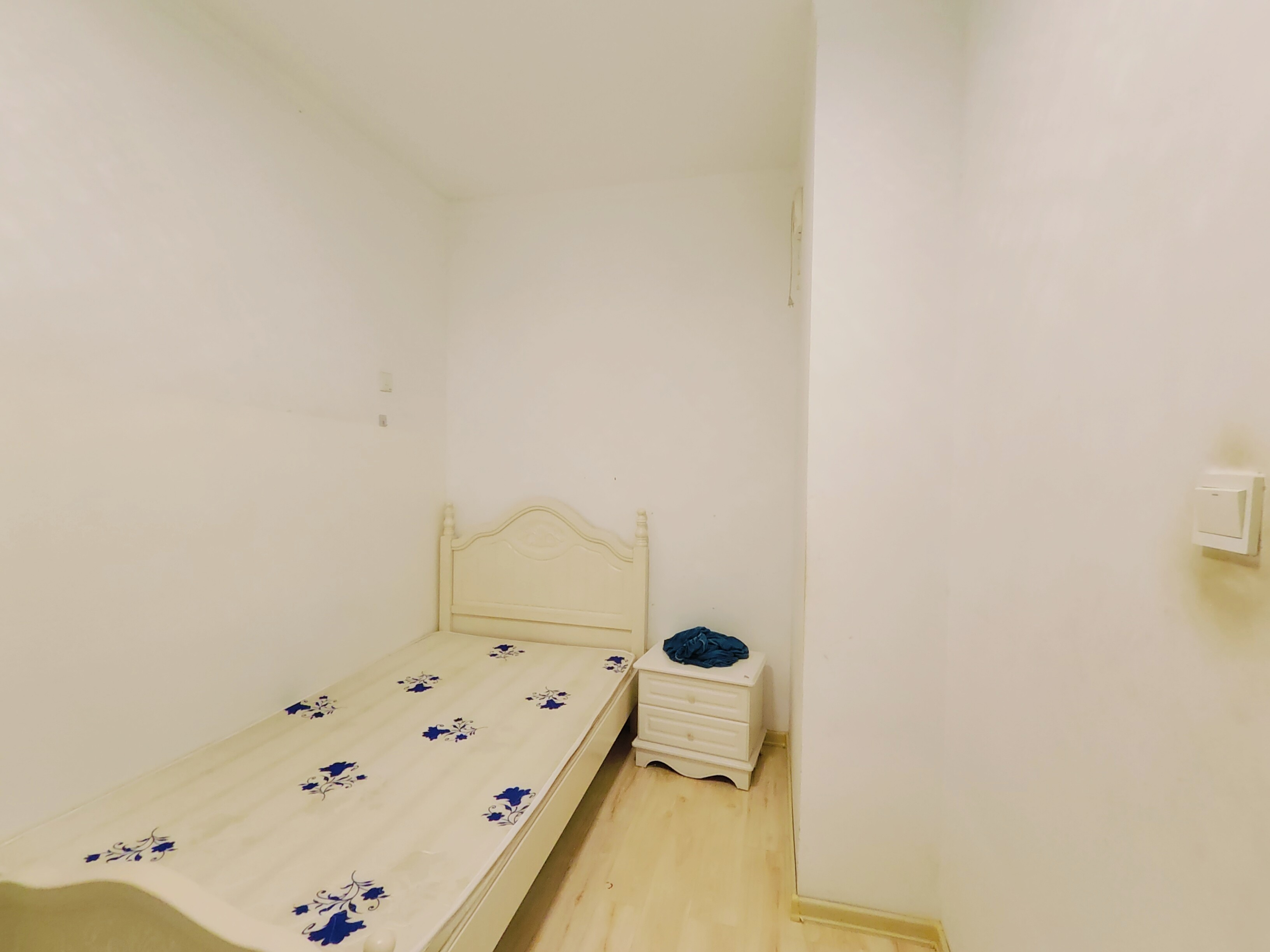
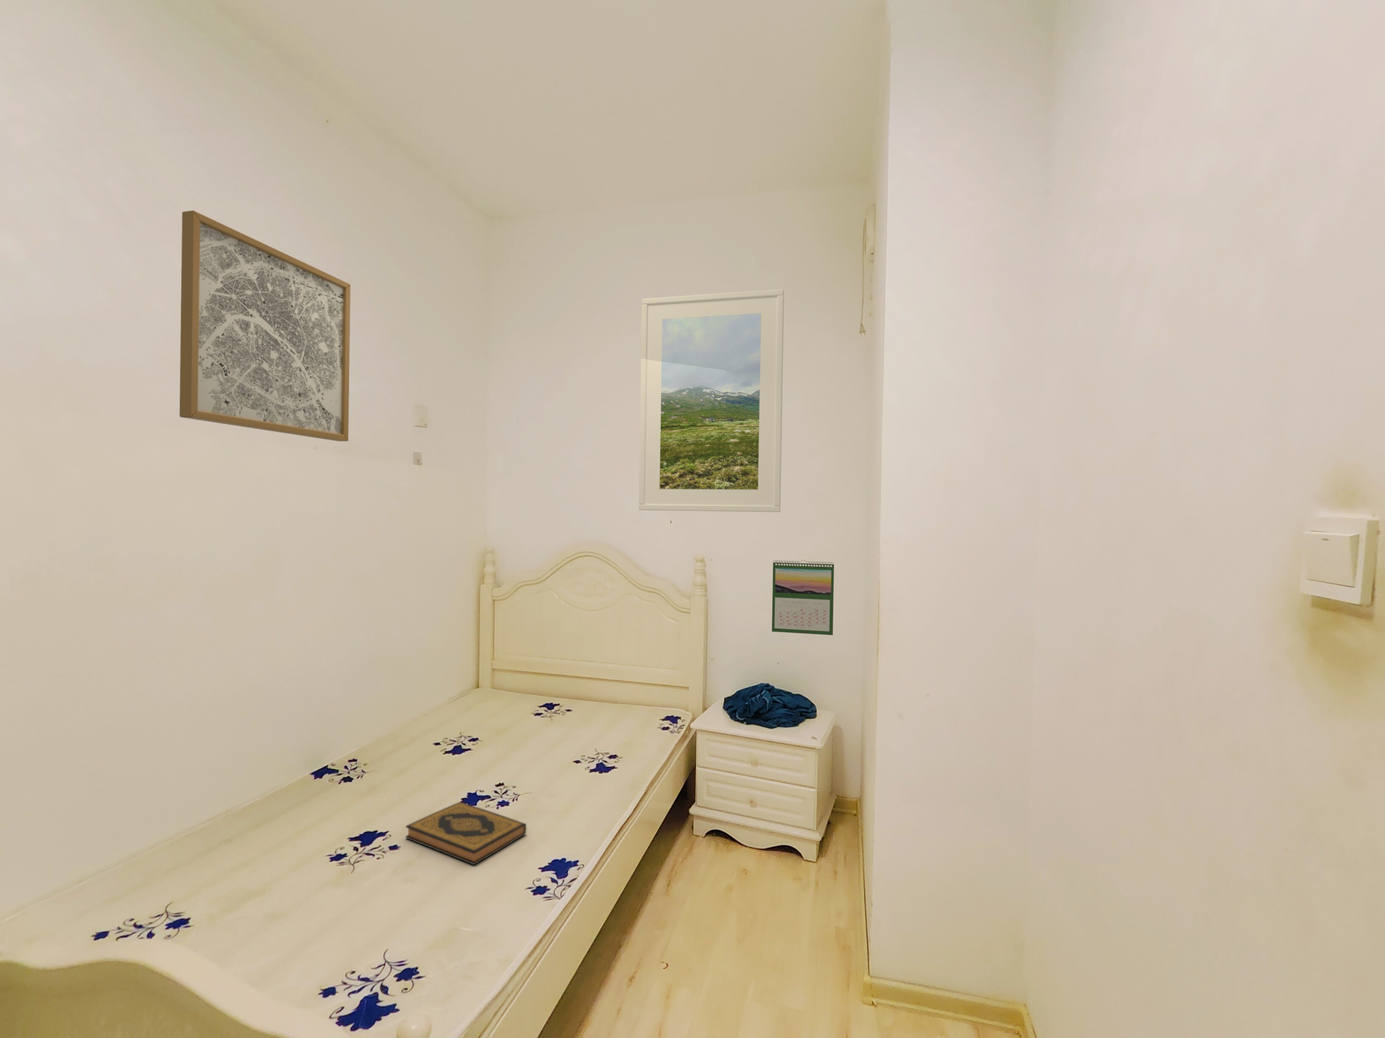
+ hardback book [406,801,527,866]
+ calendar [771,559,834,636]
+ wall art [179,210,351,442]
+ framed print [638,289,784,512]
